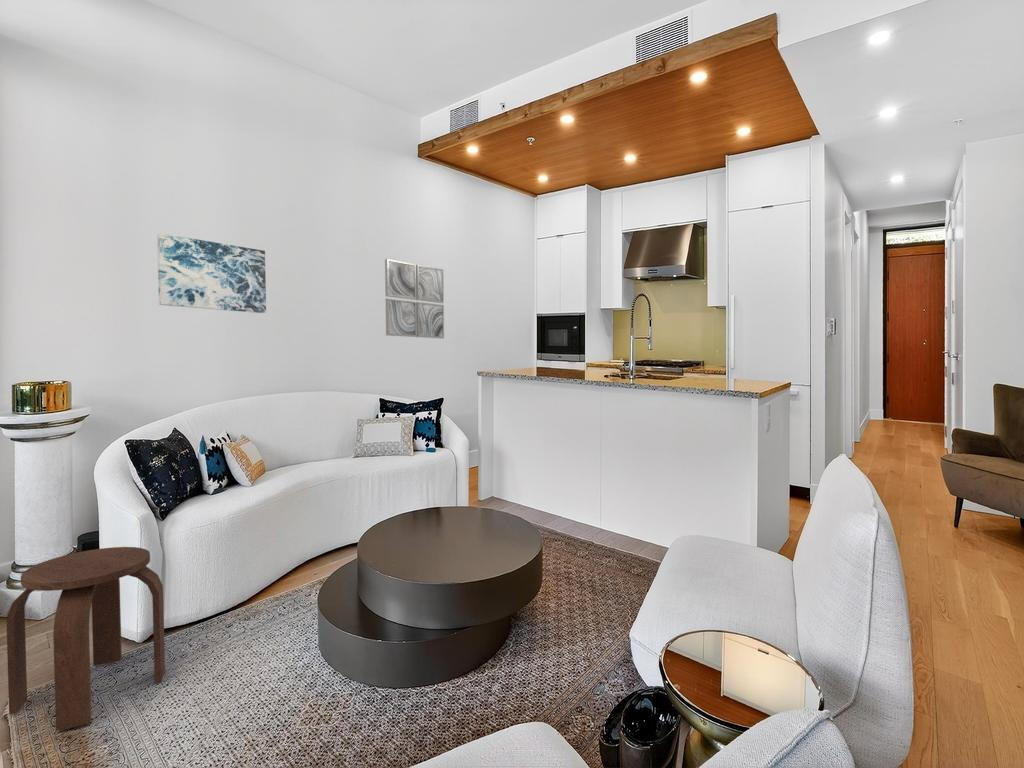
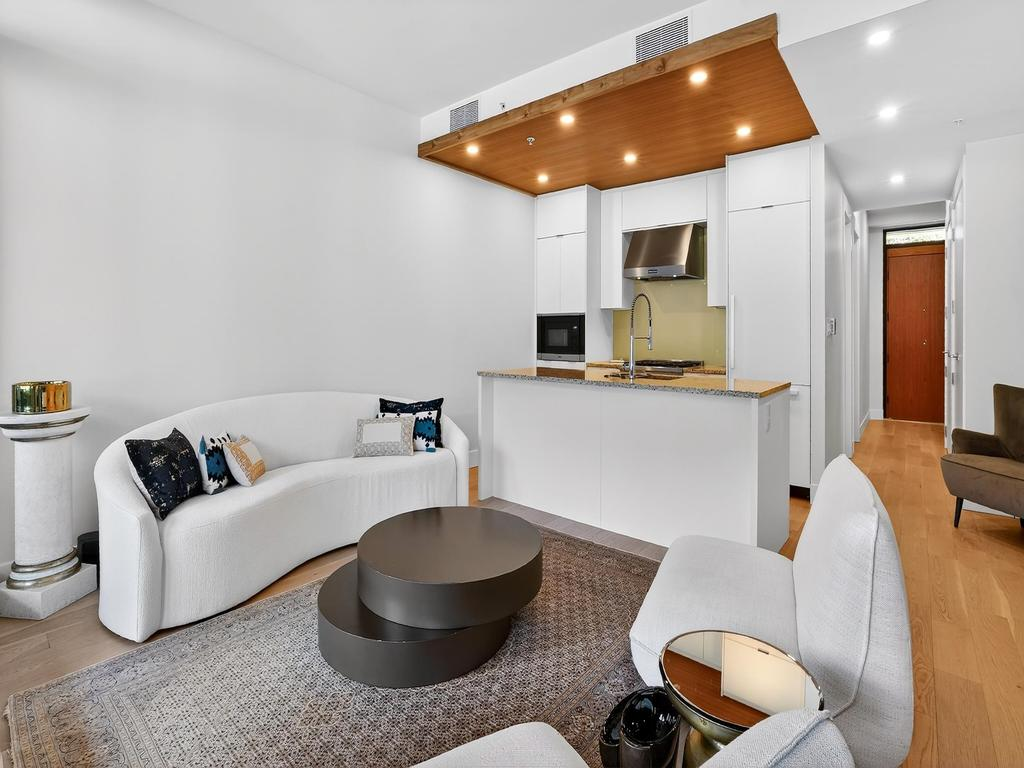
- stool [6,546,166,732]
- wall art [384,258,445,340]
- wall art [156,232,267,314]
